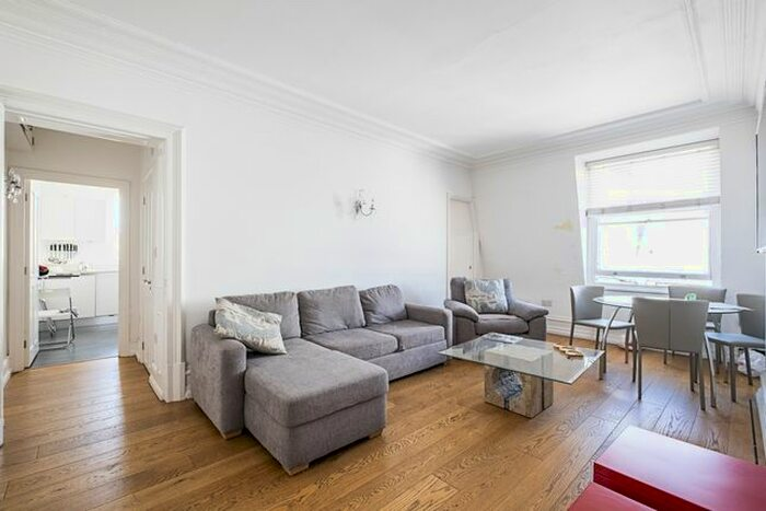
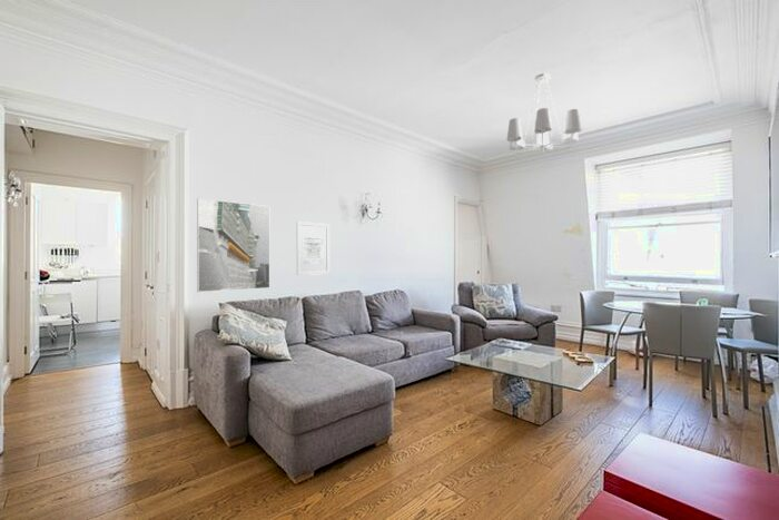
+ chandelier [506,72,583,155]
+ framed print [196,197,270,293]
+ wall art [296,220,331,276]
